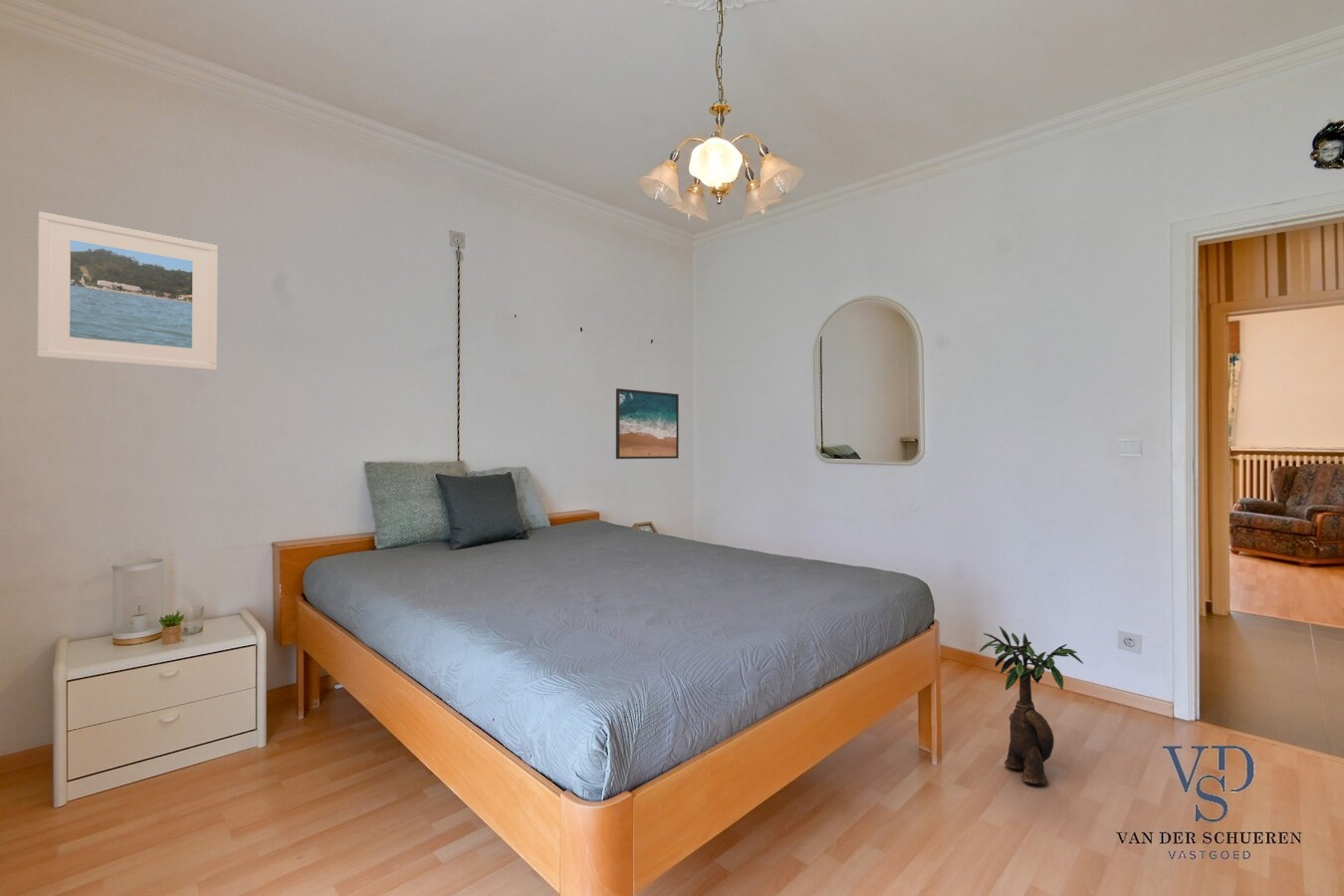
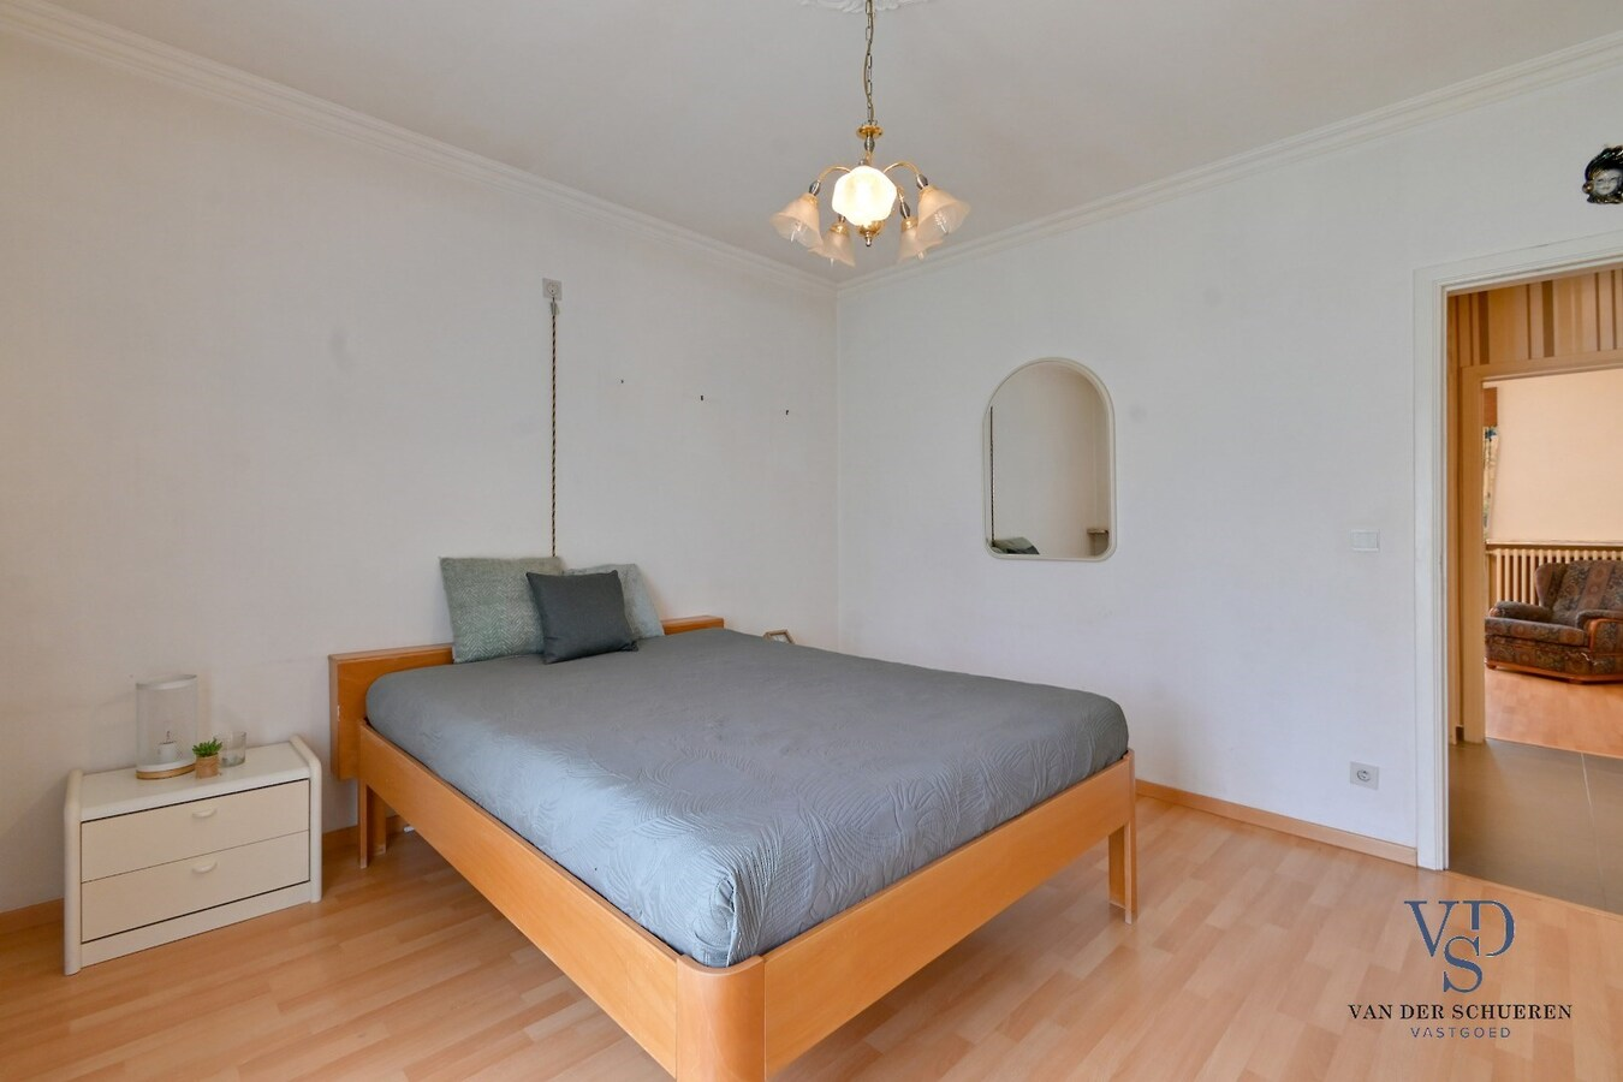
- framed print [37,211,219,371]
- decorative plant [979,625,1084,785]
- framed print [615,387,680,460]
